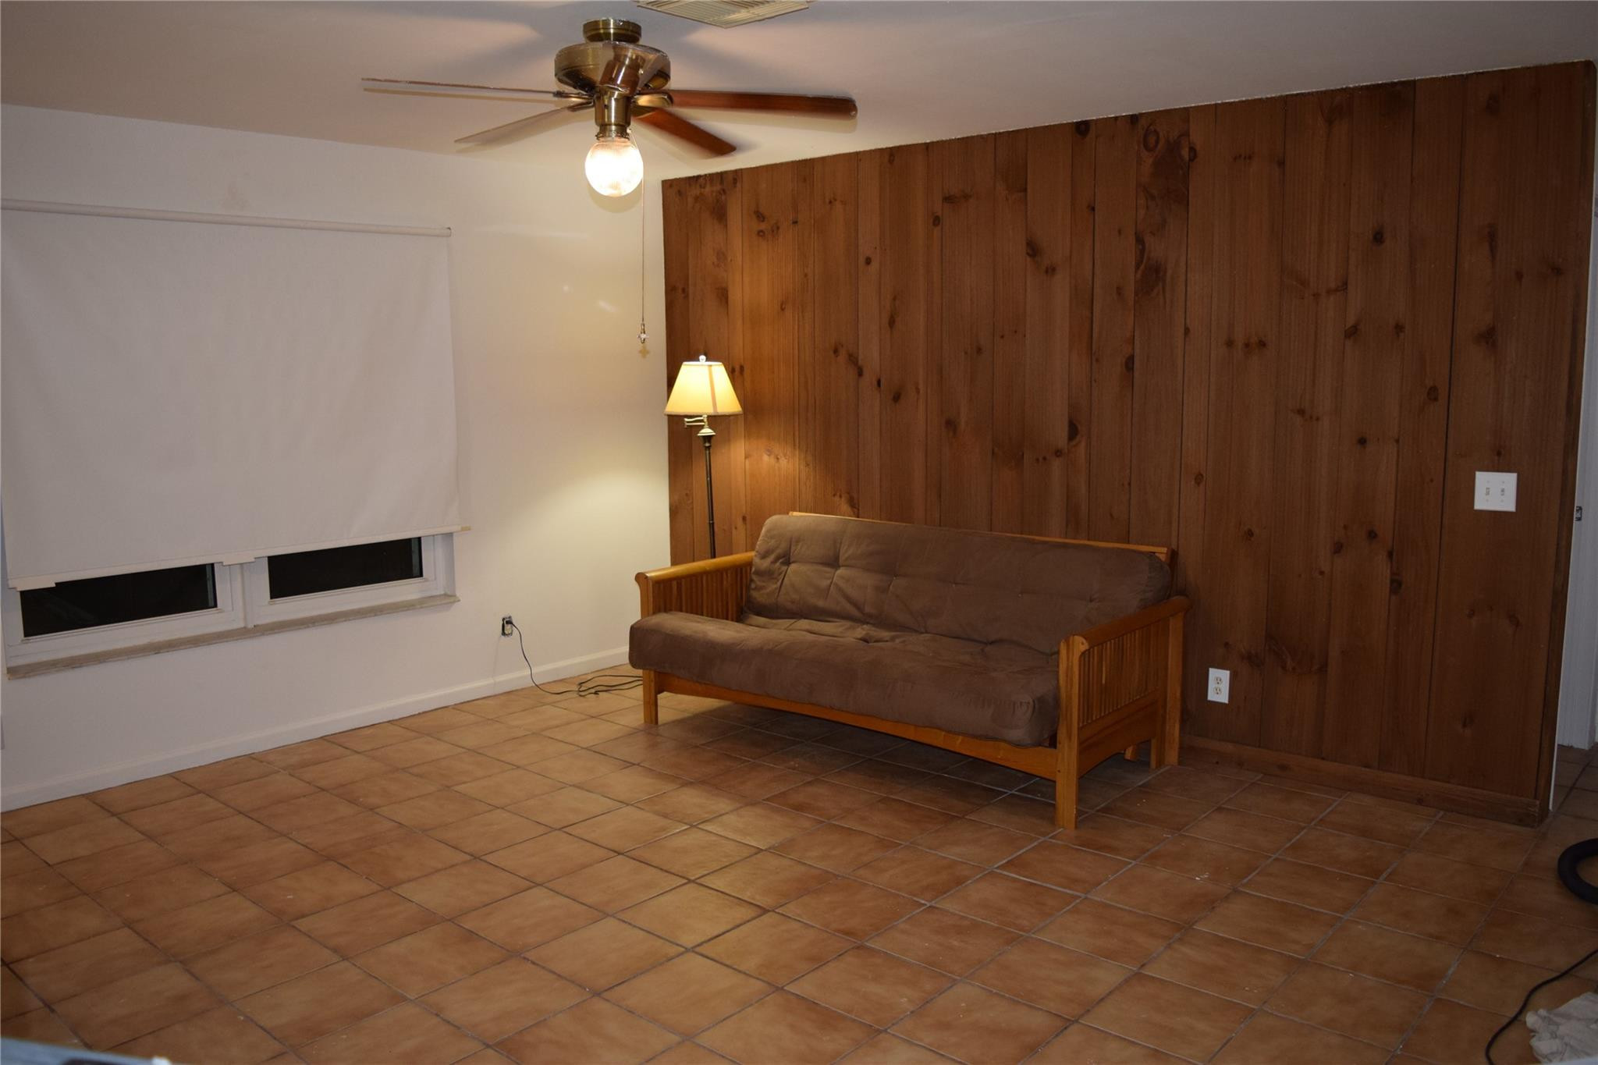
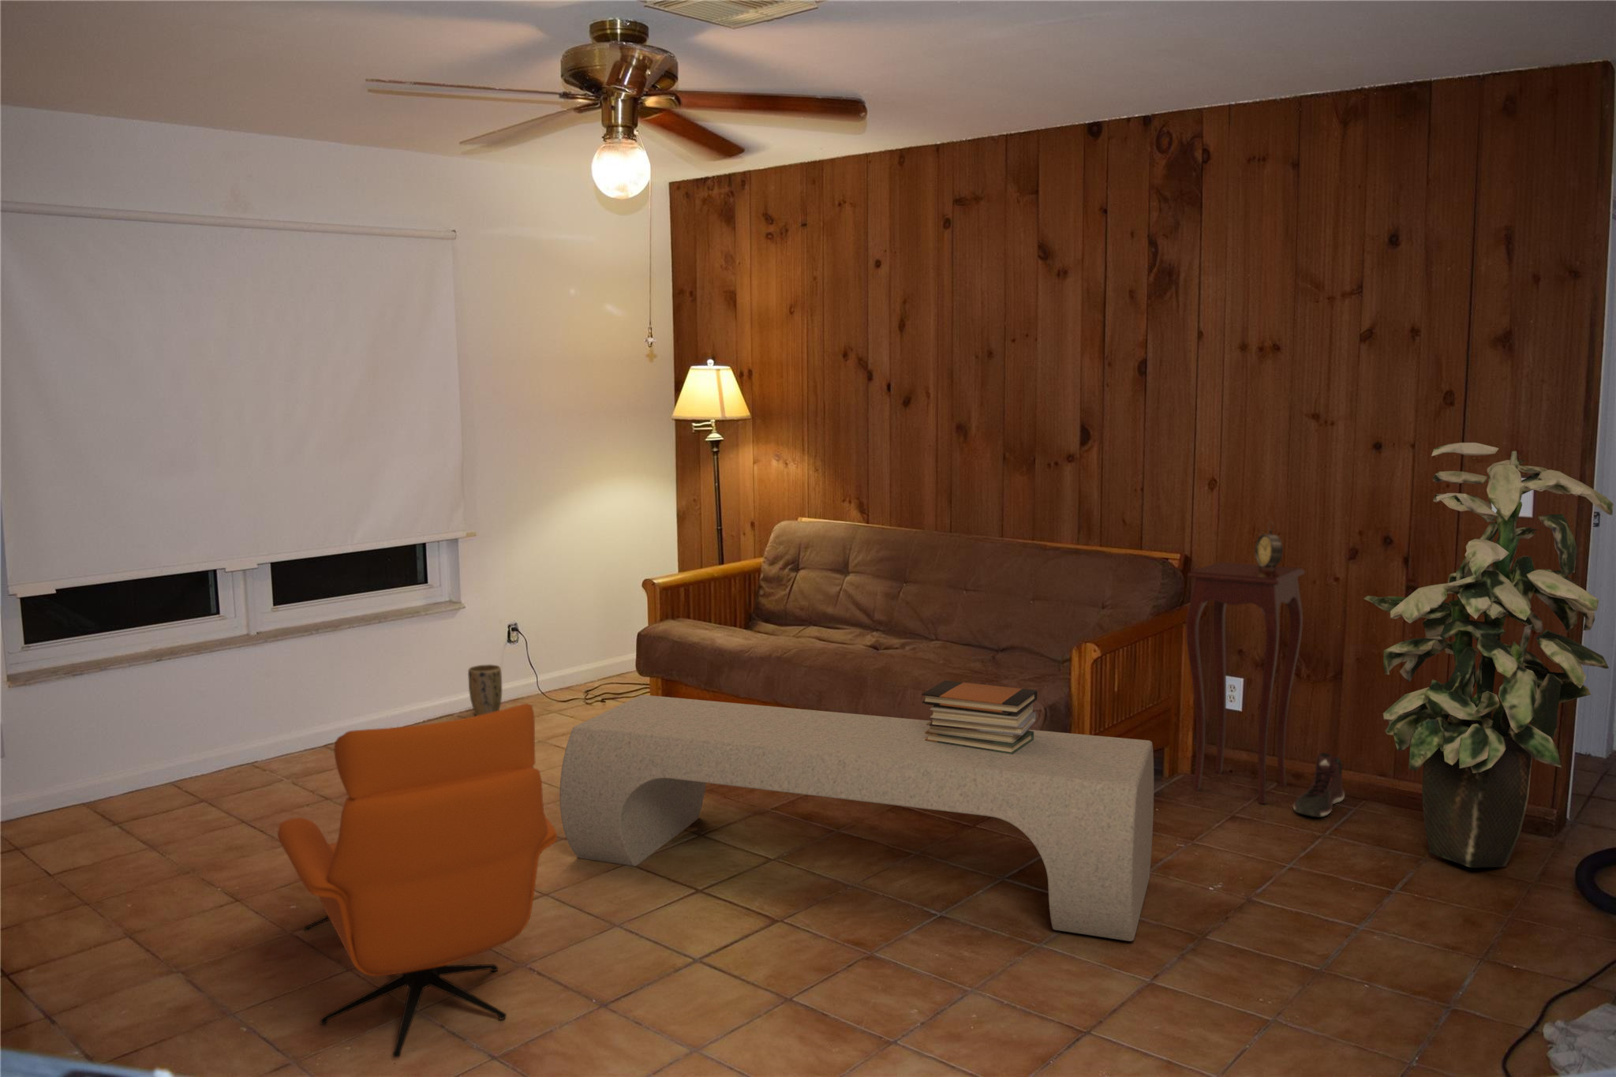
+ indoor plant [1362,442,1615,869]
+ book stack [920,680,1038,755]
+ plant pot [467,664,502,716]
+ bench [559,695,1155,942]
+ side table [1185,561,1306,805]
+ sneaker [1293,752,1346,819]
+ armchair [278,702,557,1058]
+ alarm clock [1254,520,1284,571]
